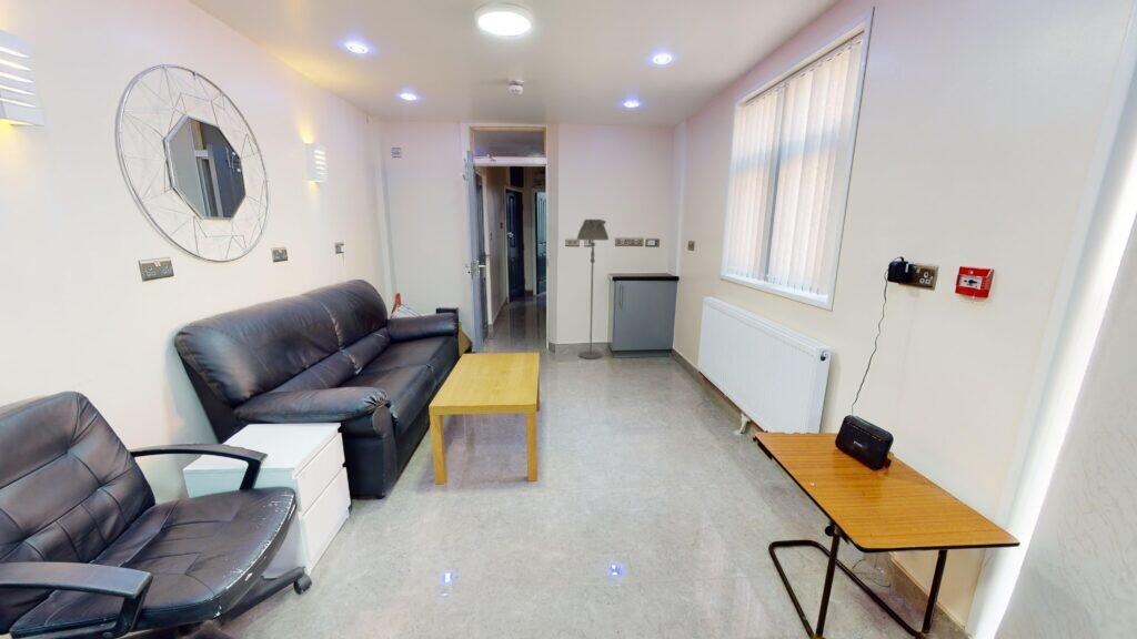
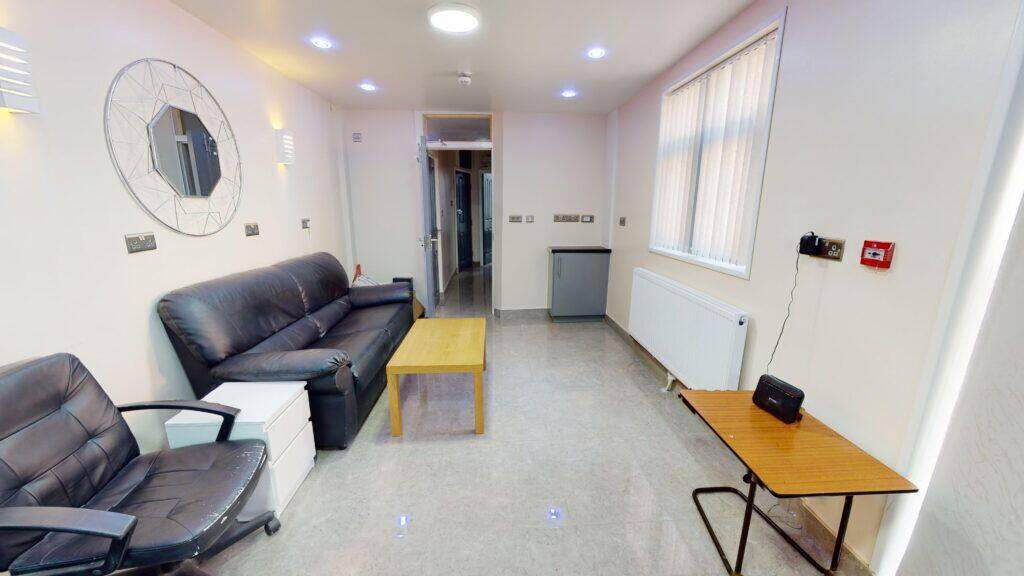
- floor lamp [576,219,610,361]
